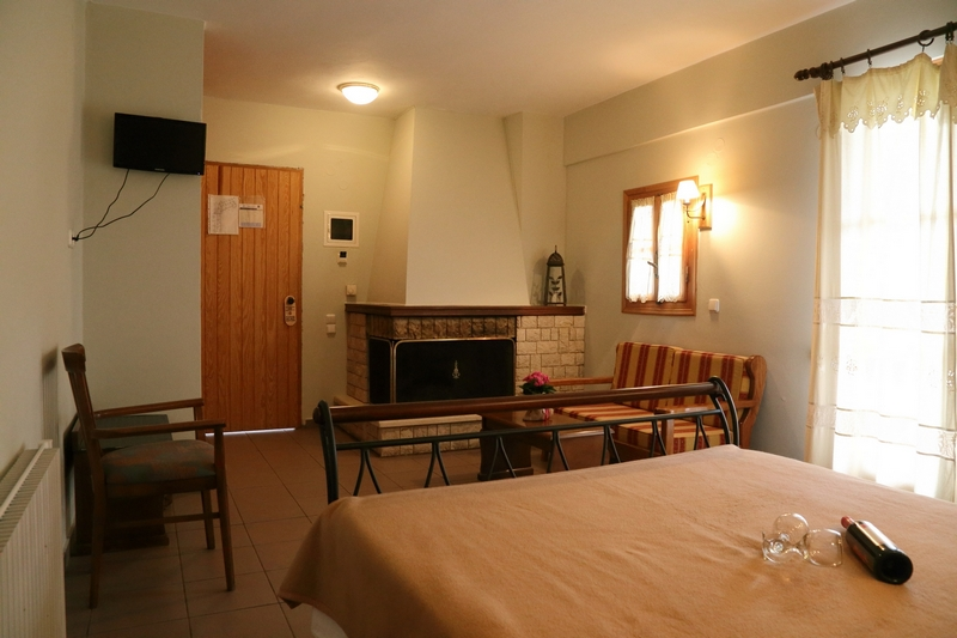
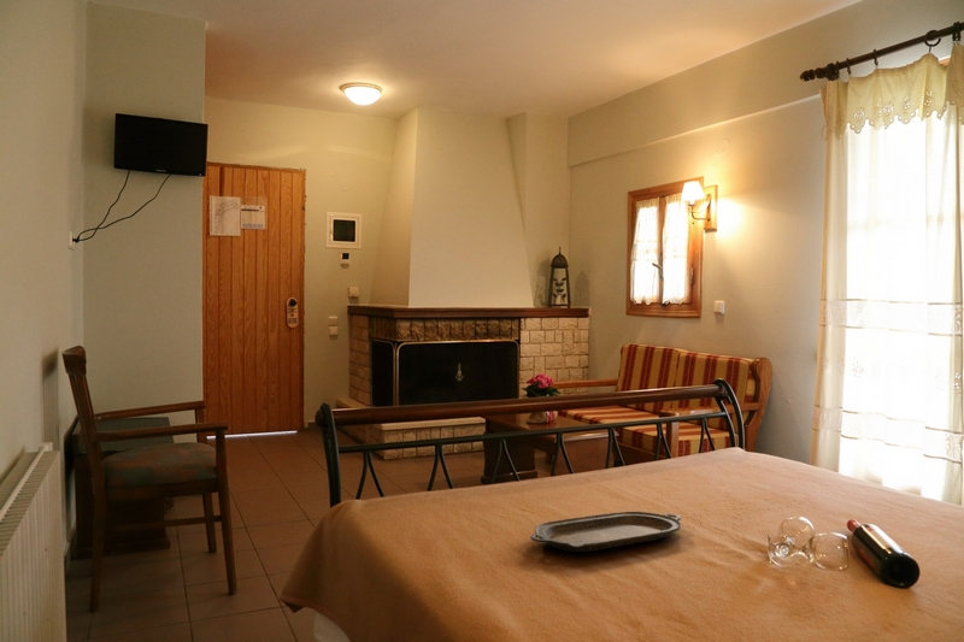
+ serving tray [529,511,682,553]
